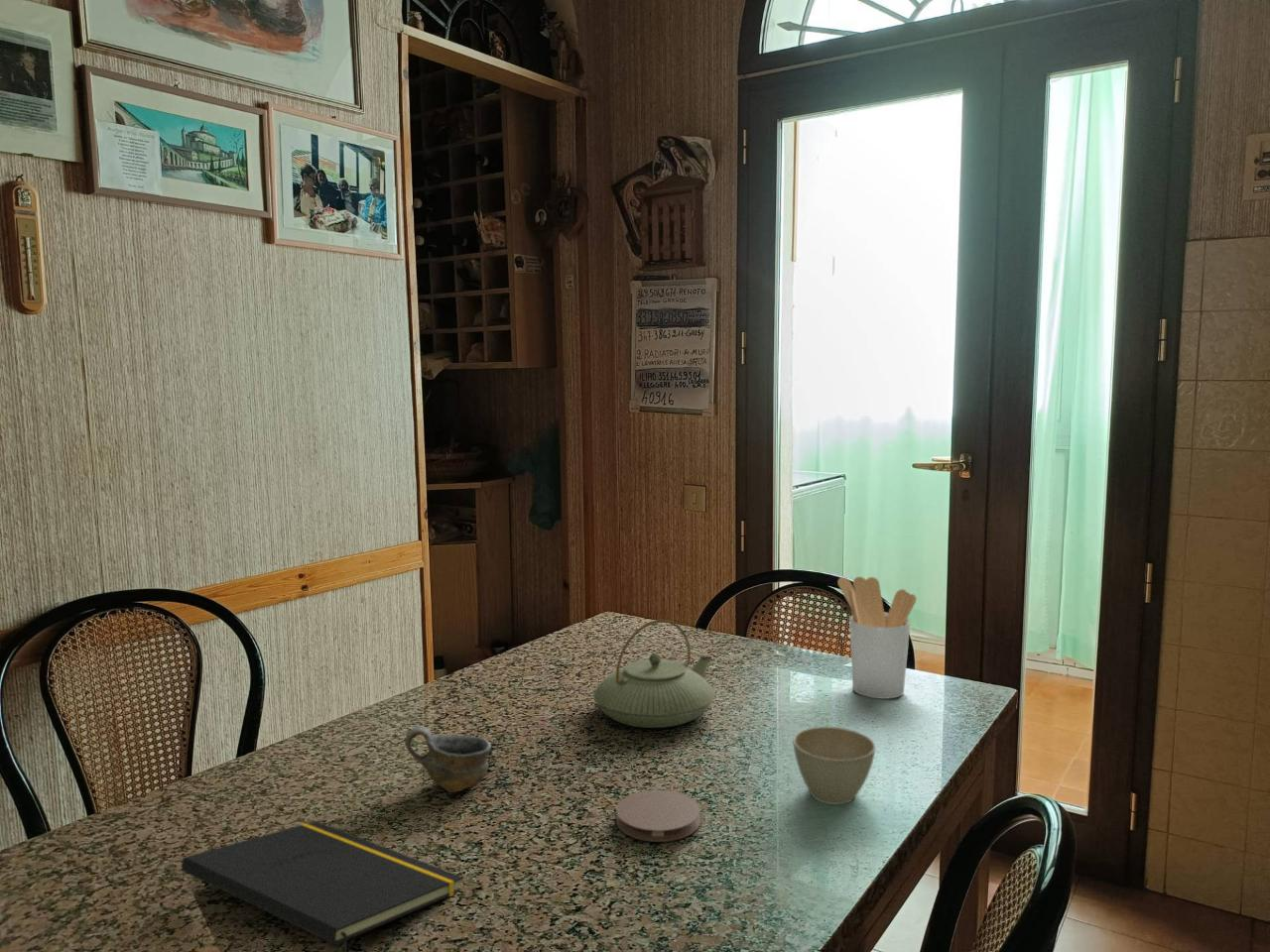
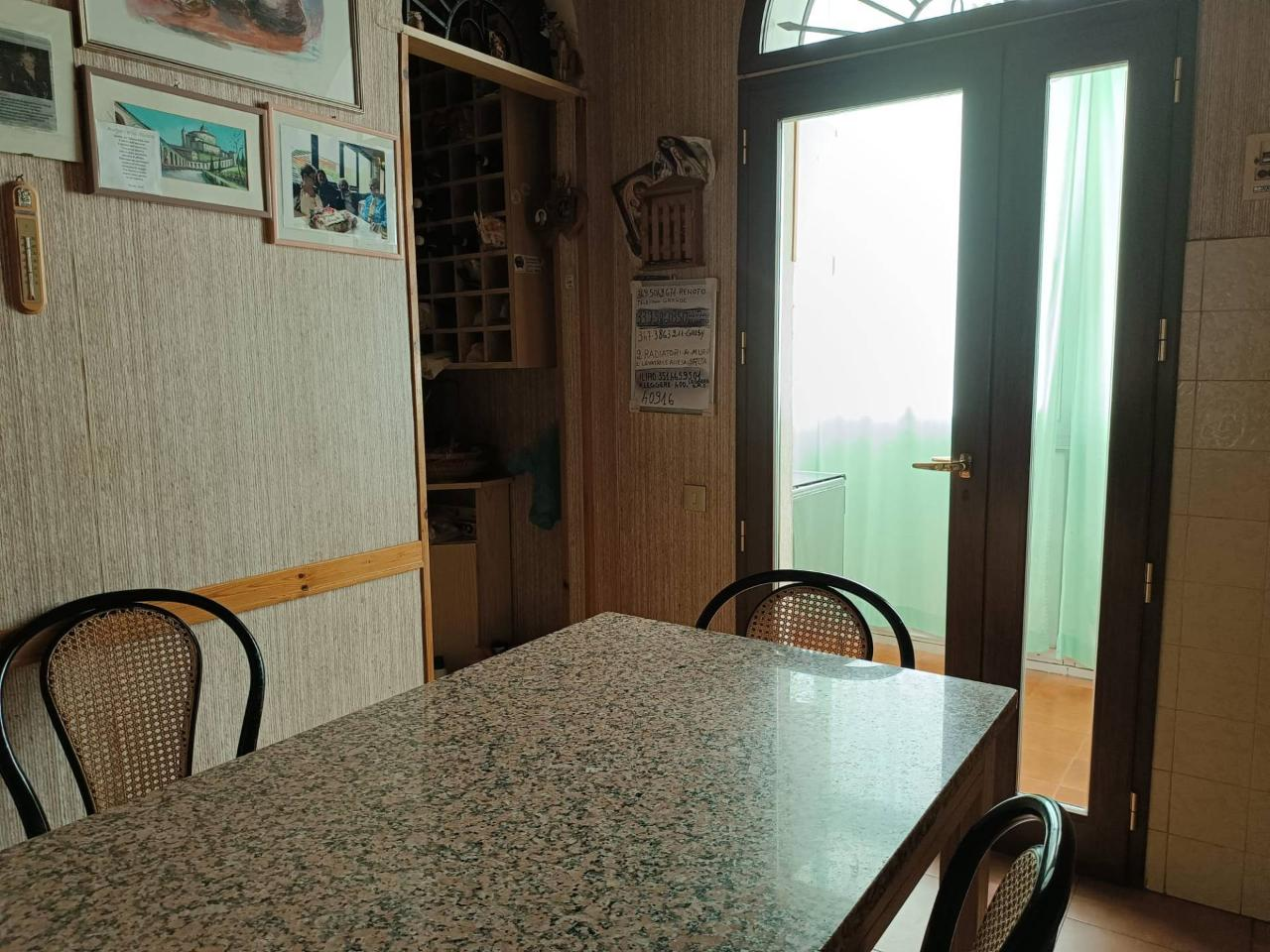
- teapot [593,619,716,729]
- utensil holder [836,576,918,700]
- coaster [615,788,701,843]
- flower pot [792,726,876,805]
- cup [404,725,492,793]
- notepad [181,820,464,952]
